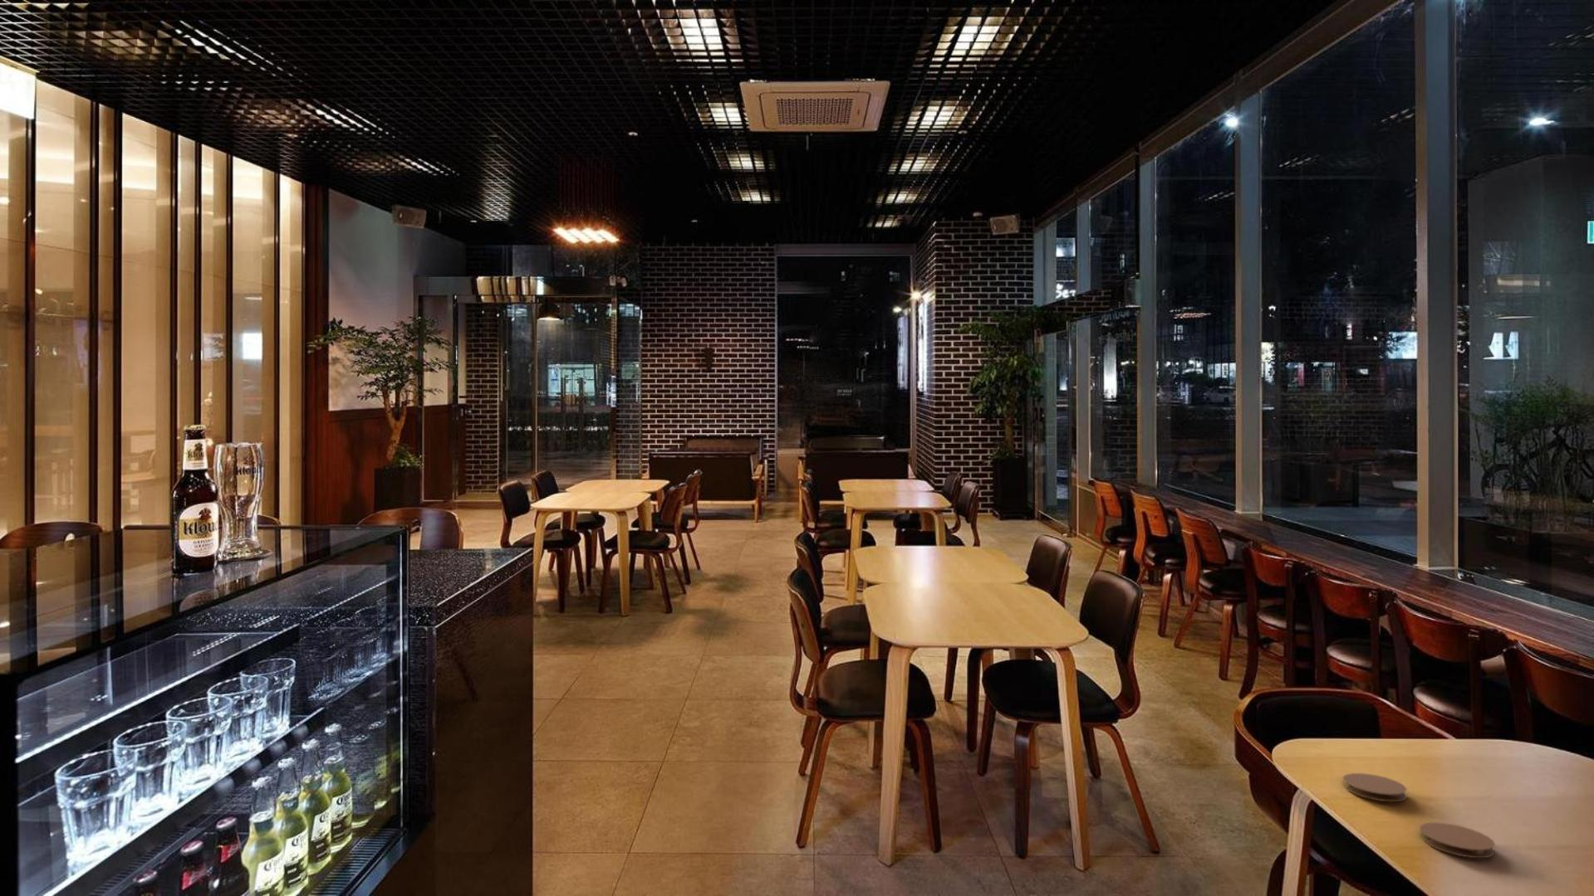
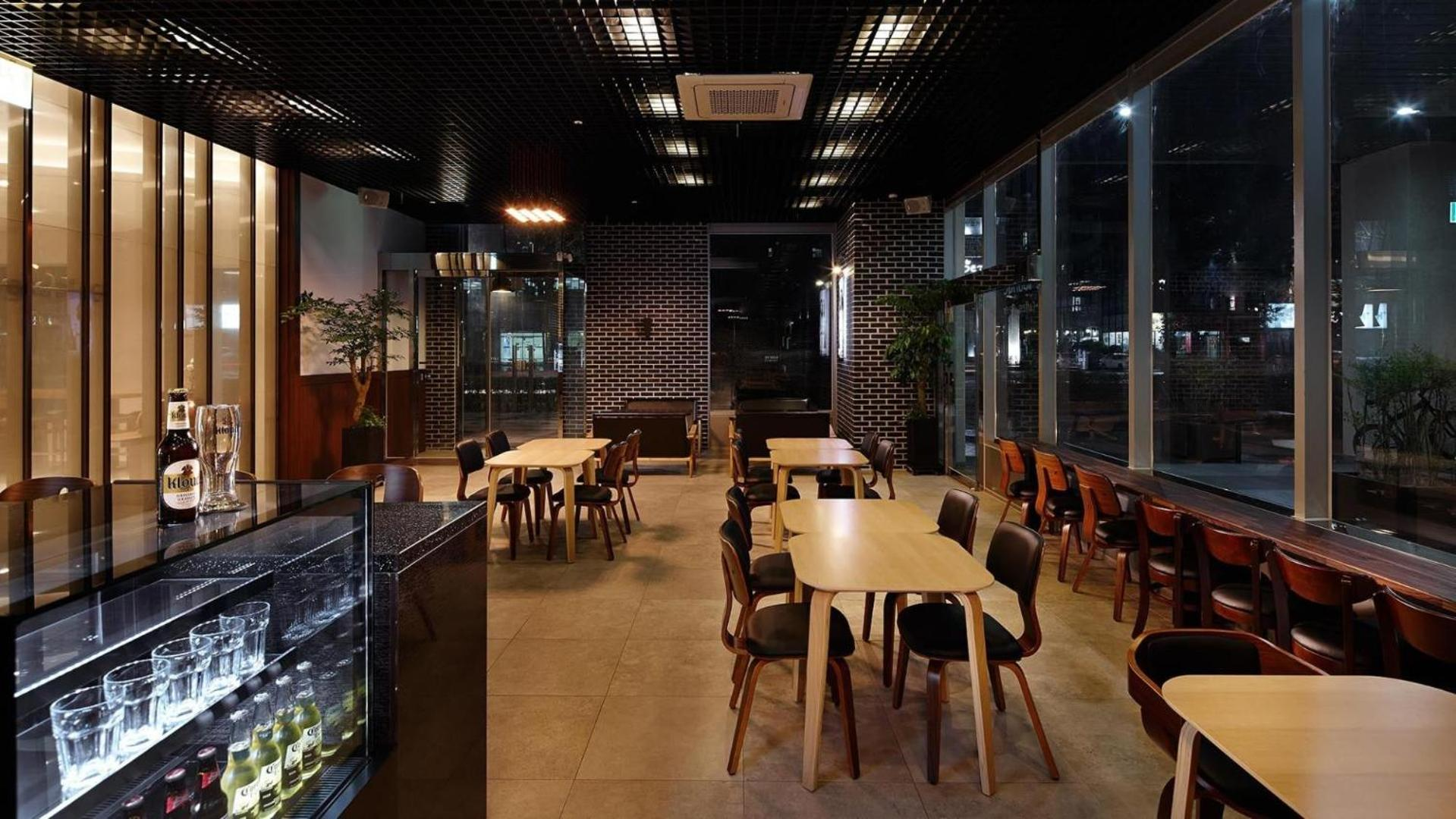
- coaster [1342,772,1408,802]
- coaster [1419,822,1495,859]
